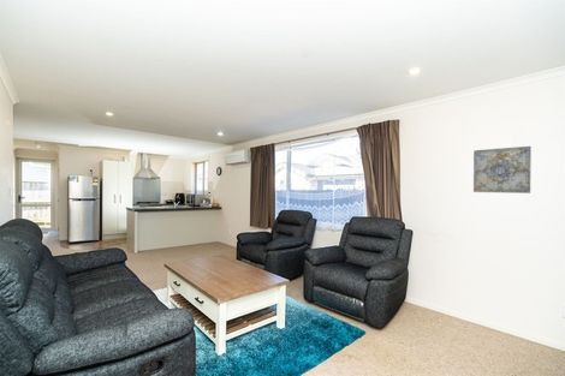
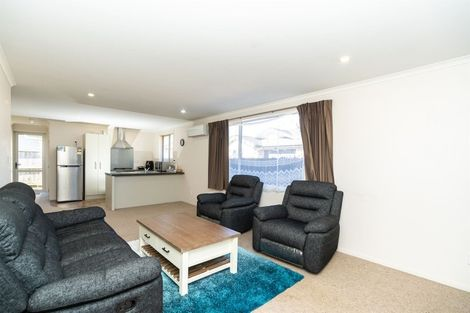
- wall art [472,145,533,195]
